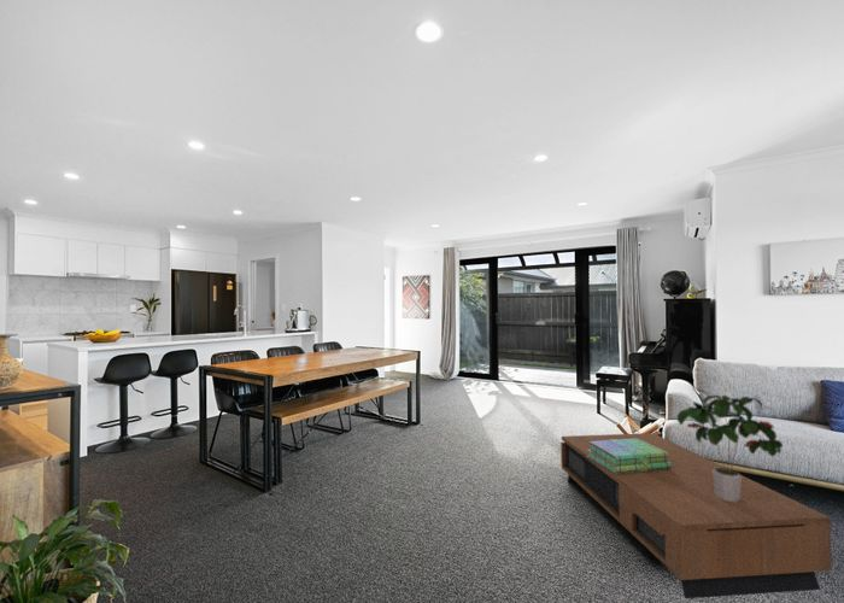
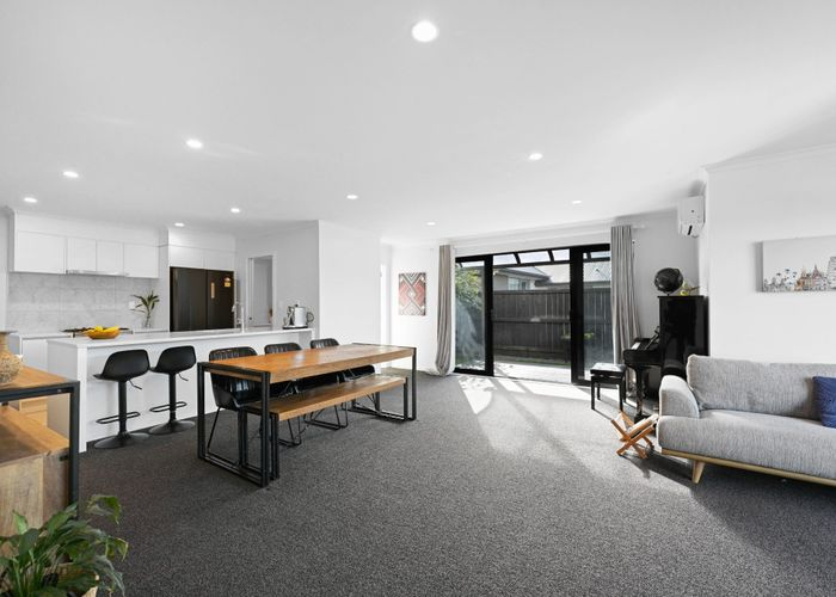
- coffee table [559,432,833,599]
- stack of books [587,438,672,474]
- potted plant [676,394,784,502]
